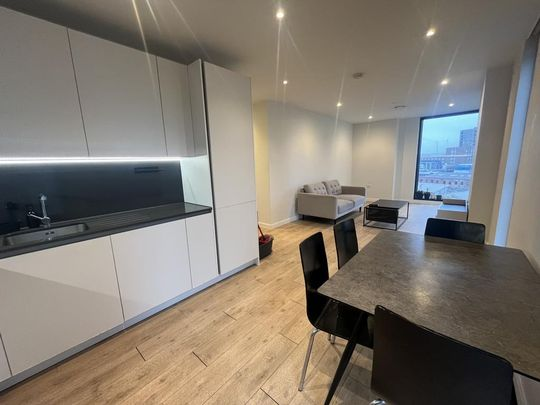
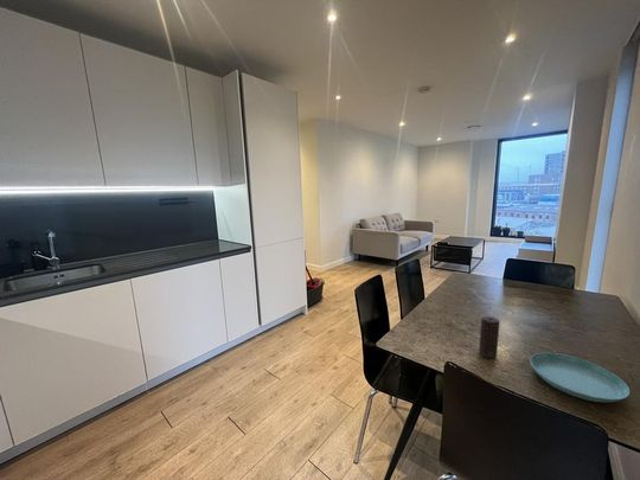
+ saucer [529,352,631,403]
+ candle [478,315,501,359]
